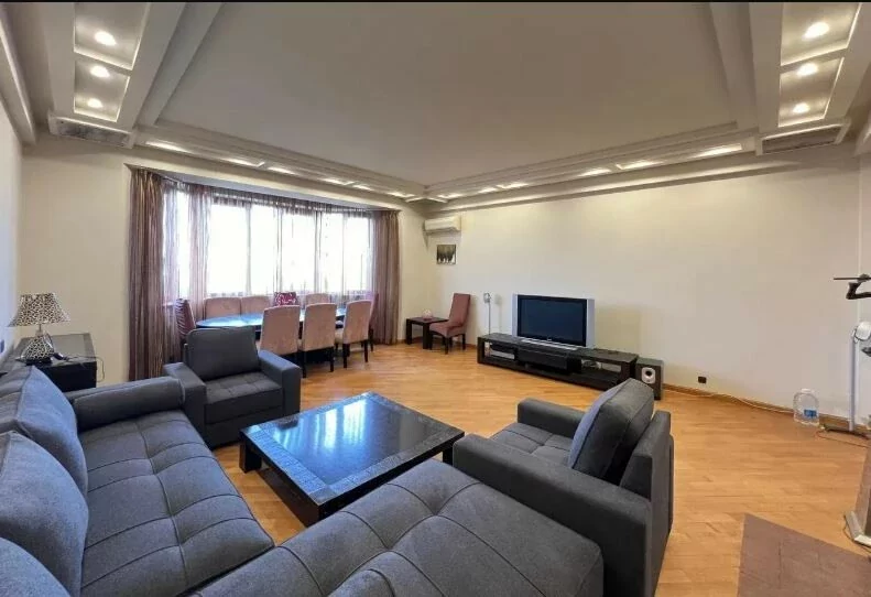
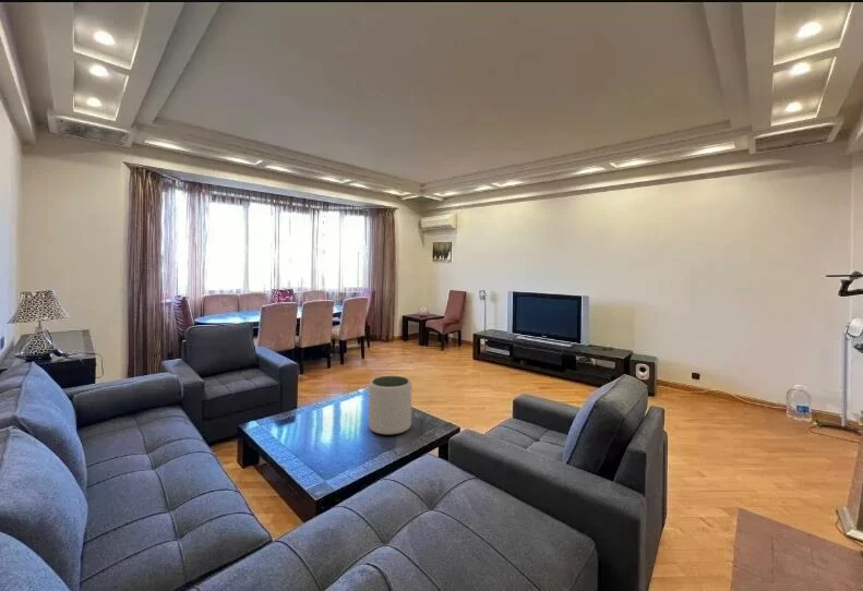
+ plant pot [368,375,412,436]
